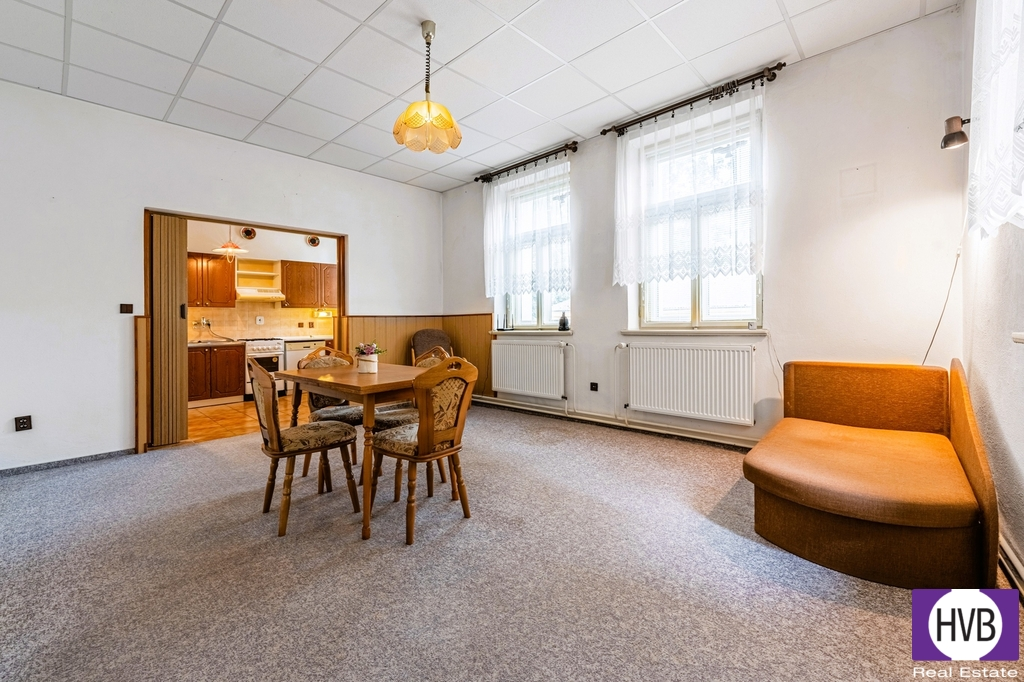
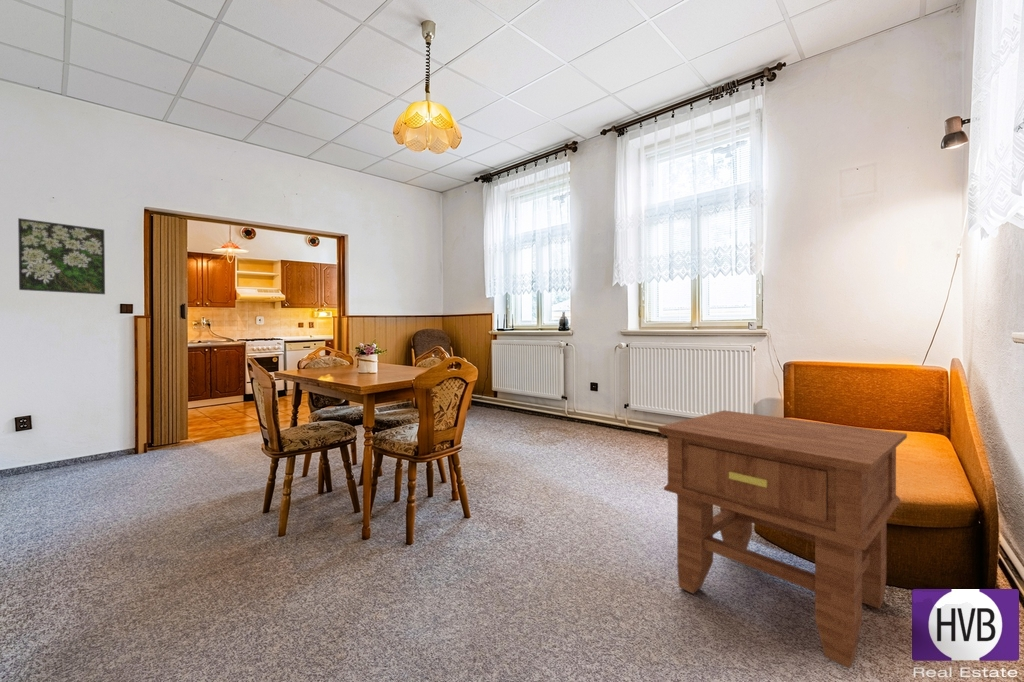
+ side table [657,409,908,670]
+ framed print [17,217,106,295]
